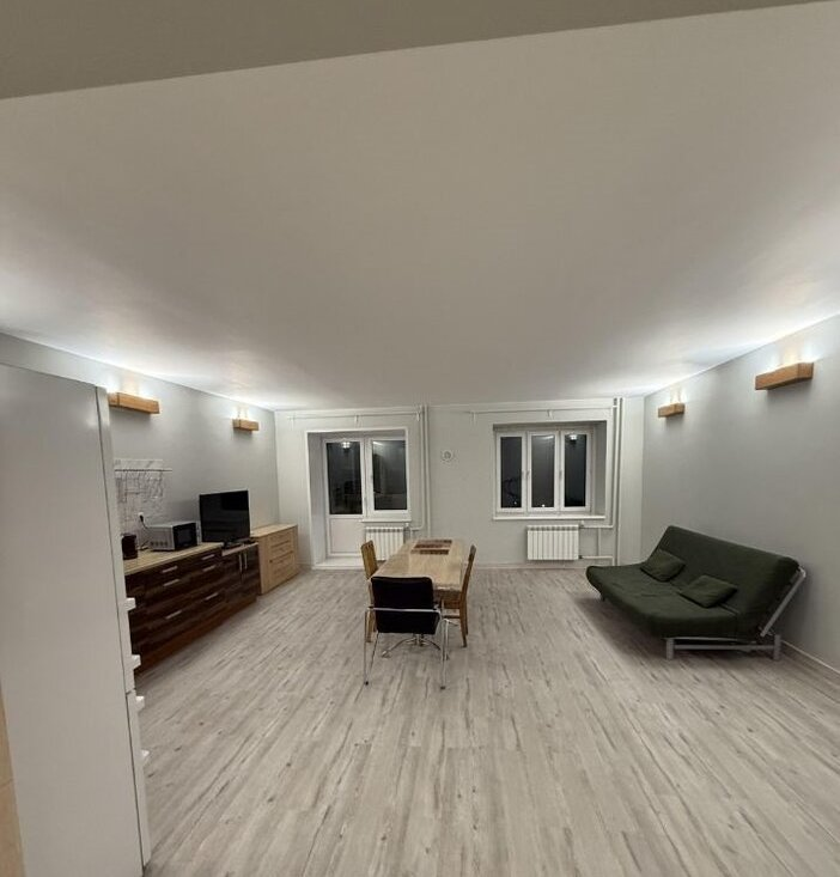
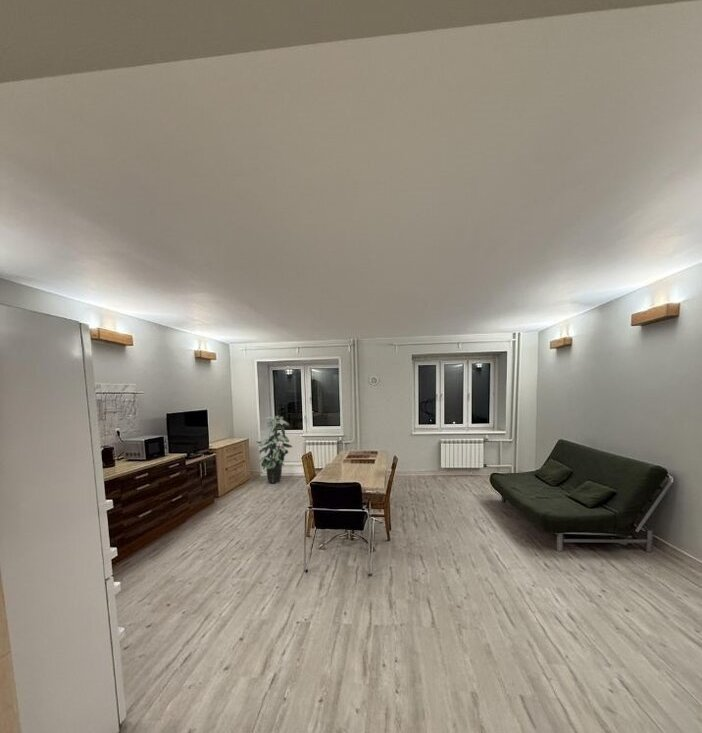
+ indoor plant [256,415,293,484]
